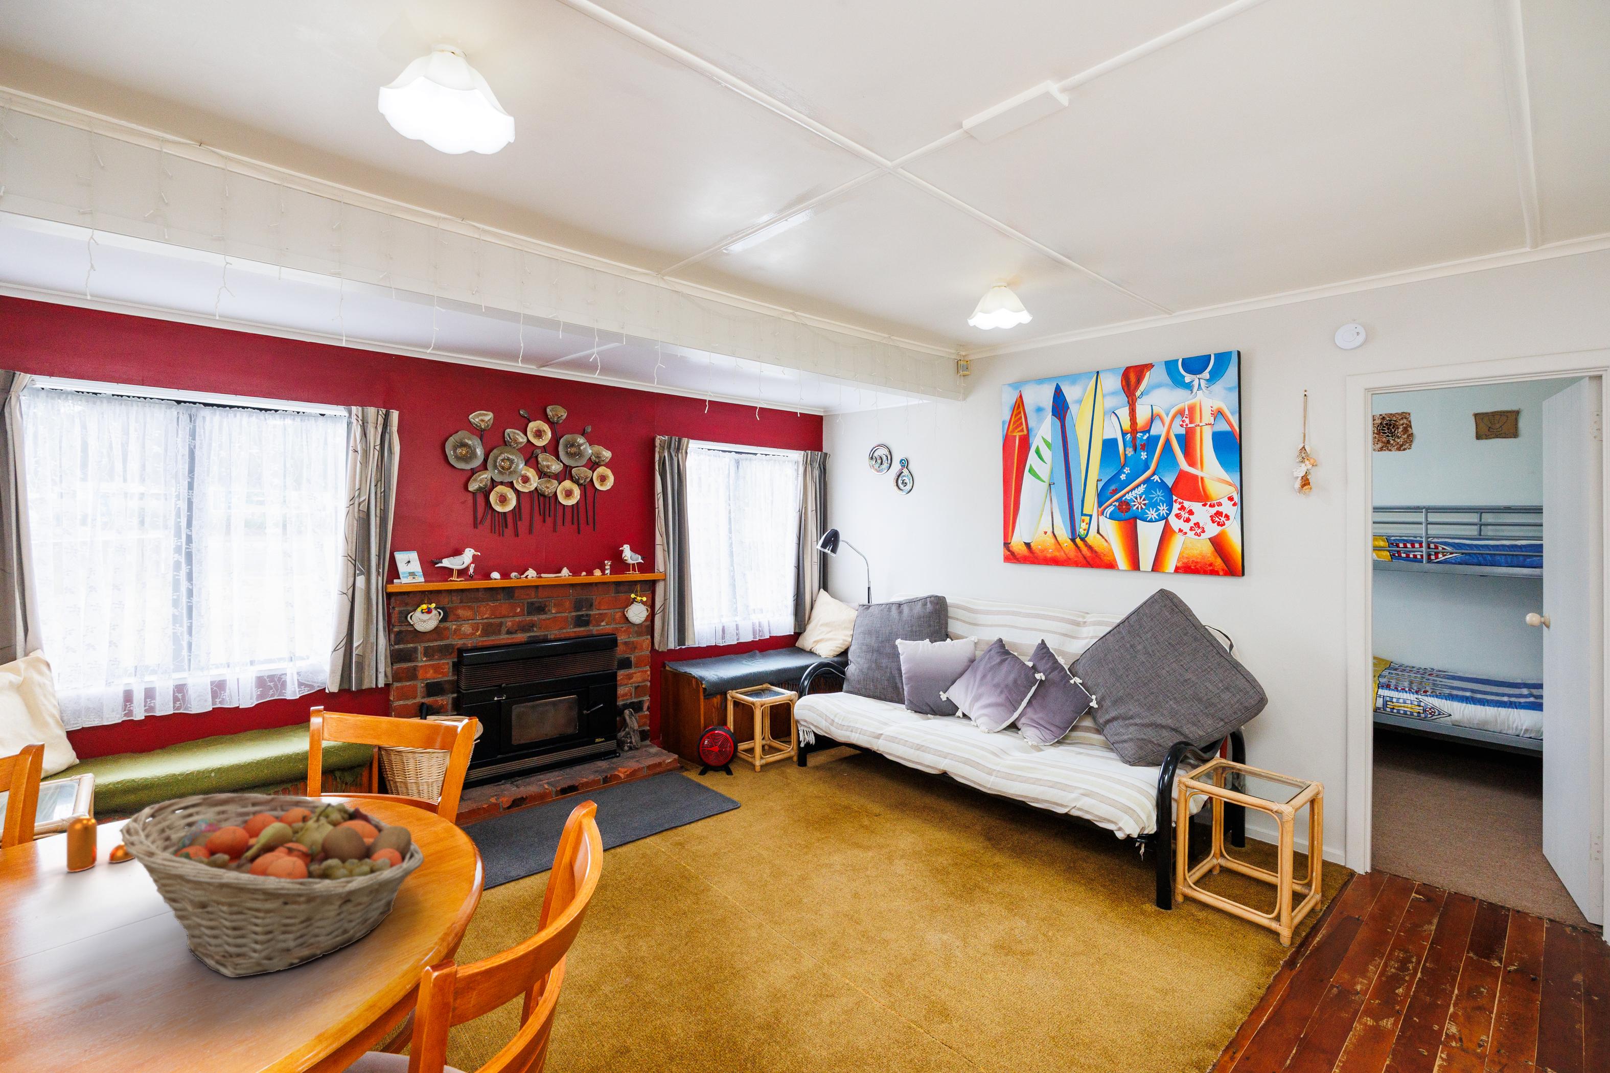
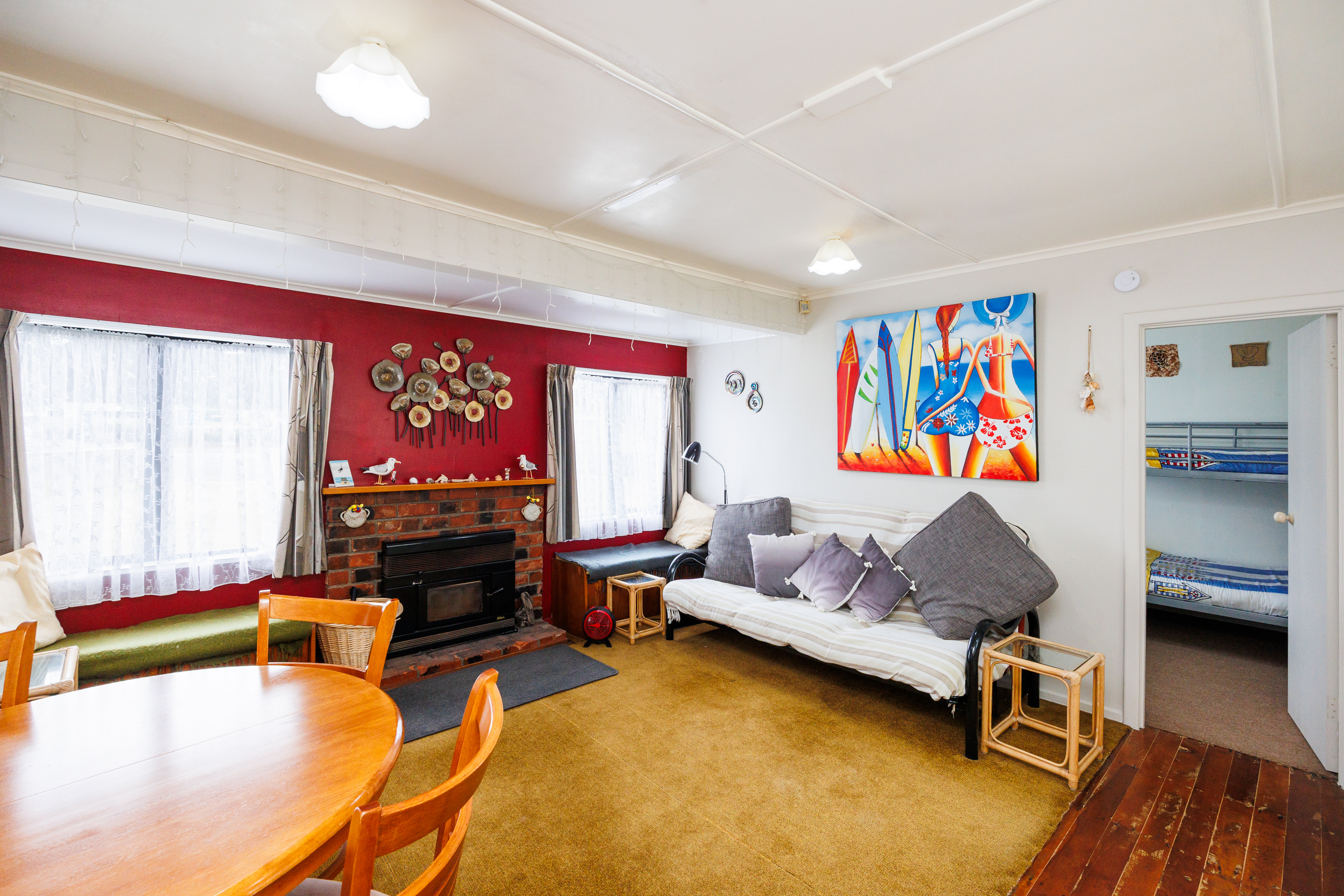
- fruit basket [119,793,425,978]
- pepper shaker [66,816,135,873]
